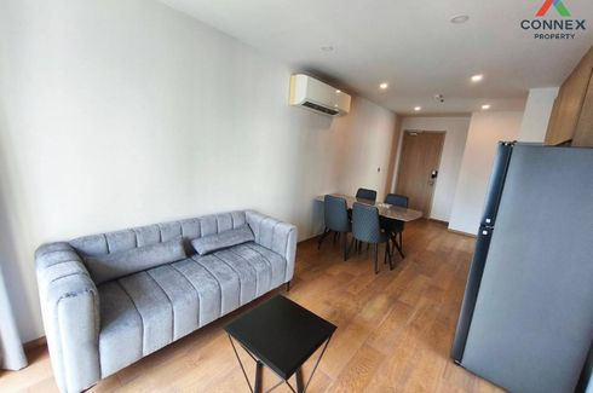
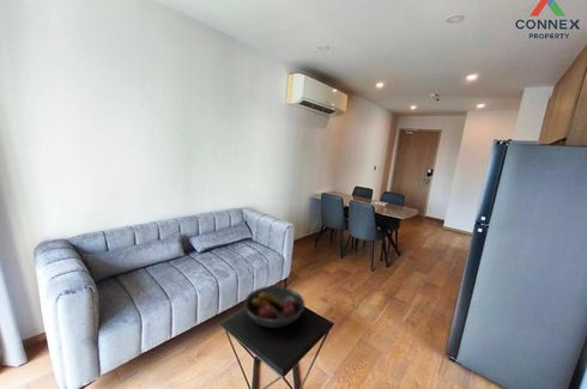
+ fruit bowl [243,285,305,329]
